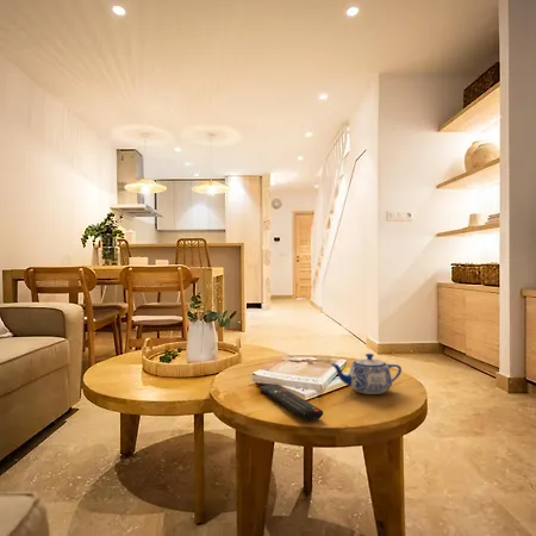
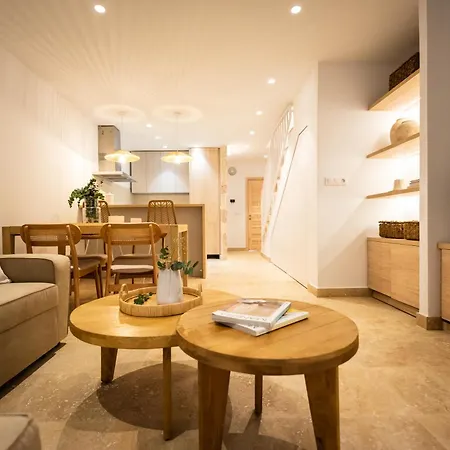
- teapot [330,353,403,395]
- remote control [258,382,324,422]
